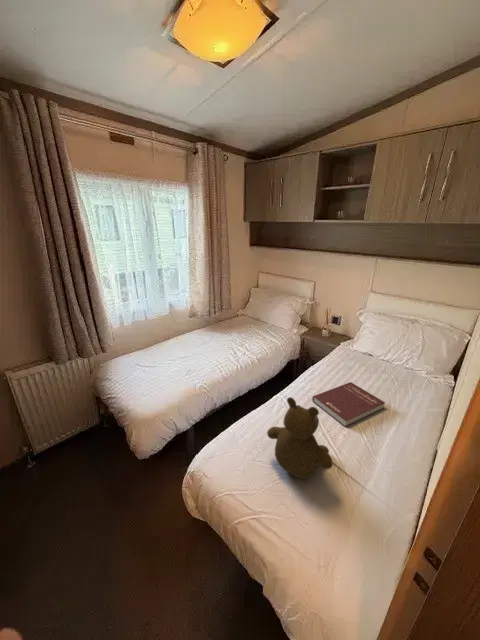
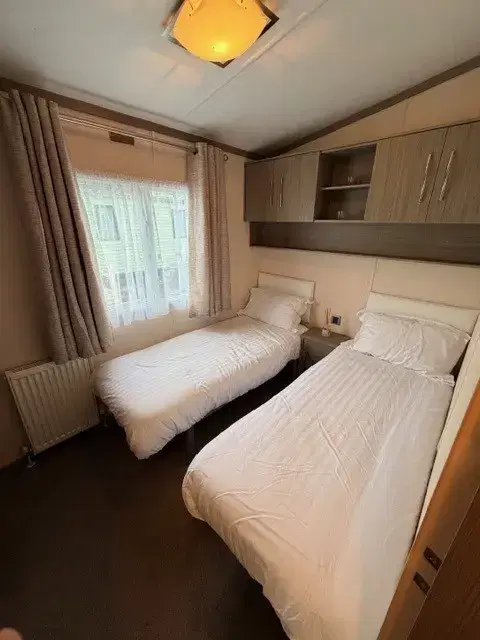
- teddy bear [266,396,334,480]
- book [311,381,386,428]
